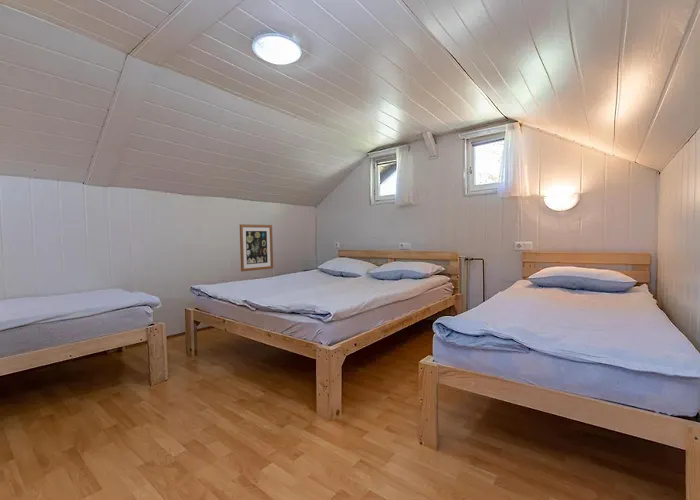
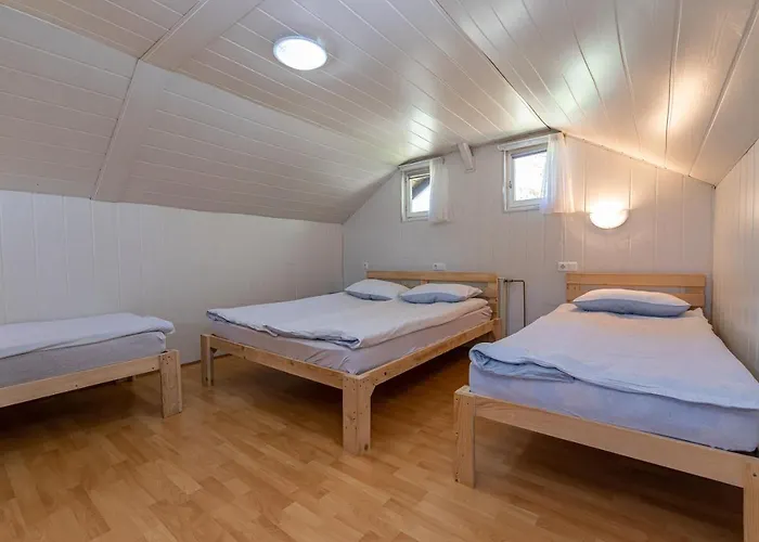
- wall art [239,223,274,272]
